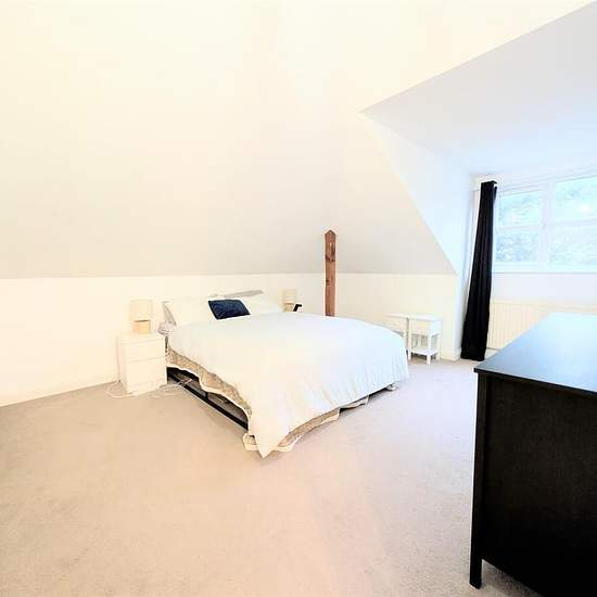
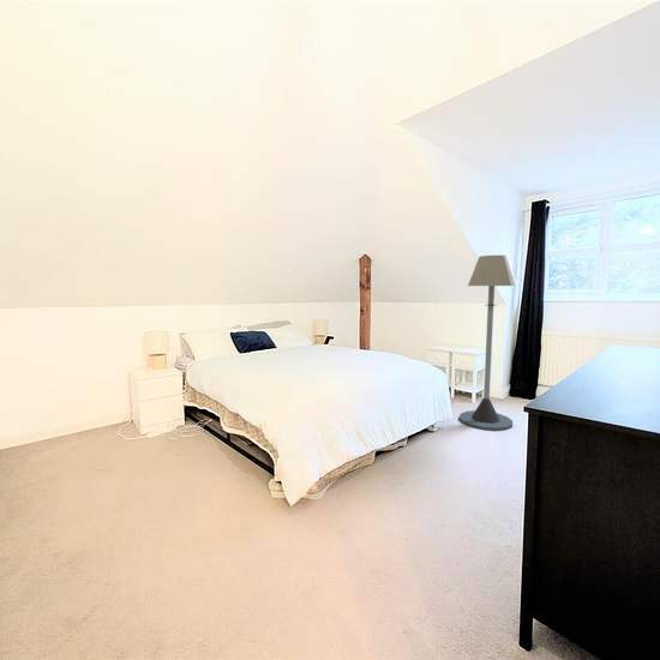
+ floor lamp [458,254,518,432]
